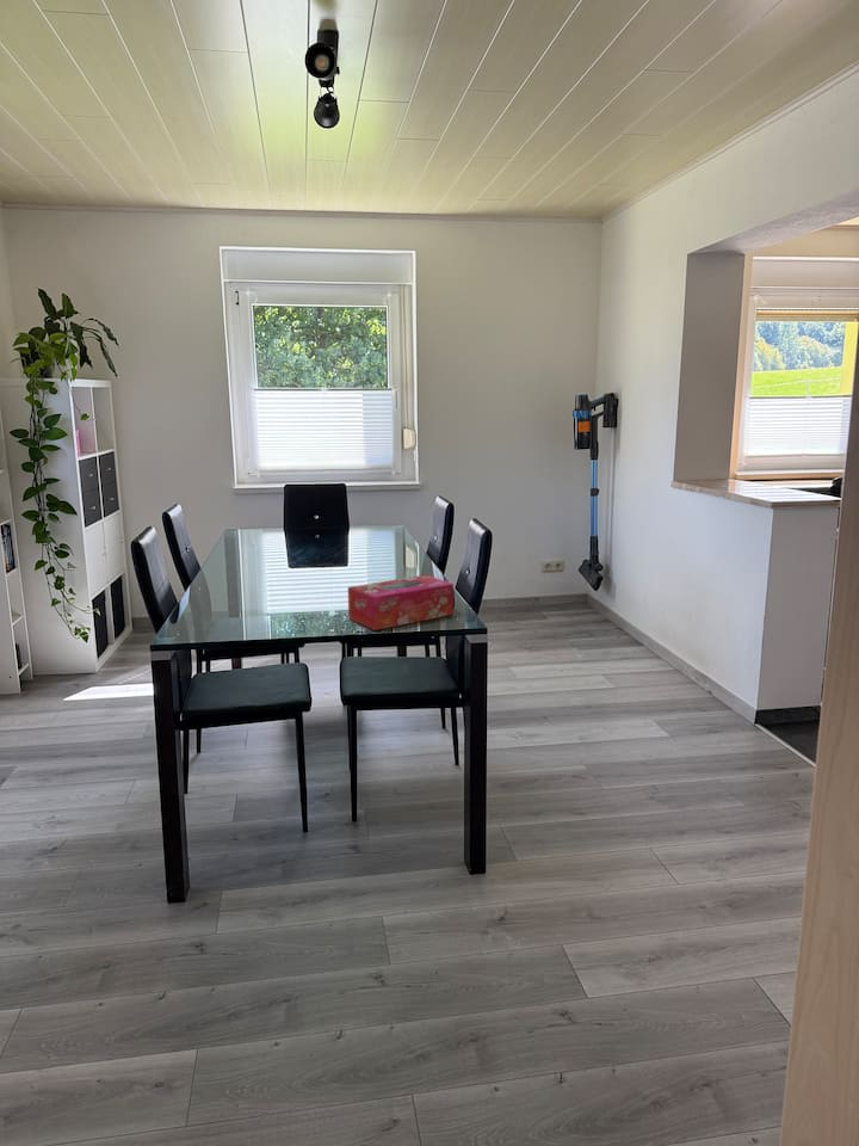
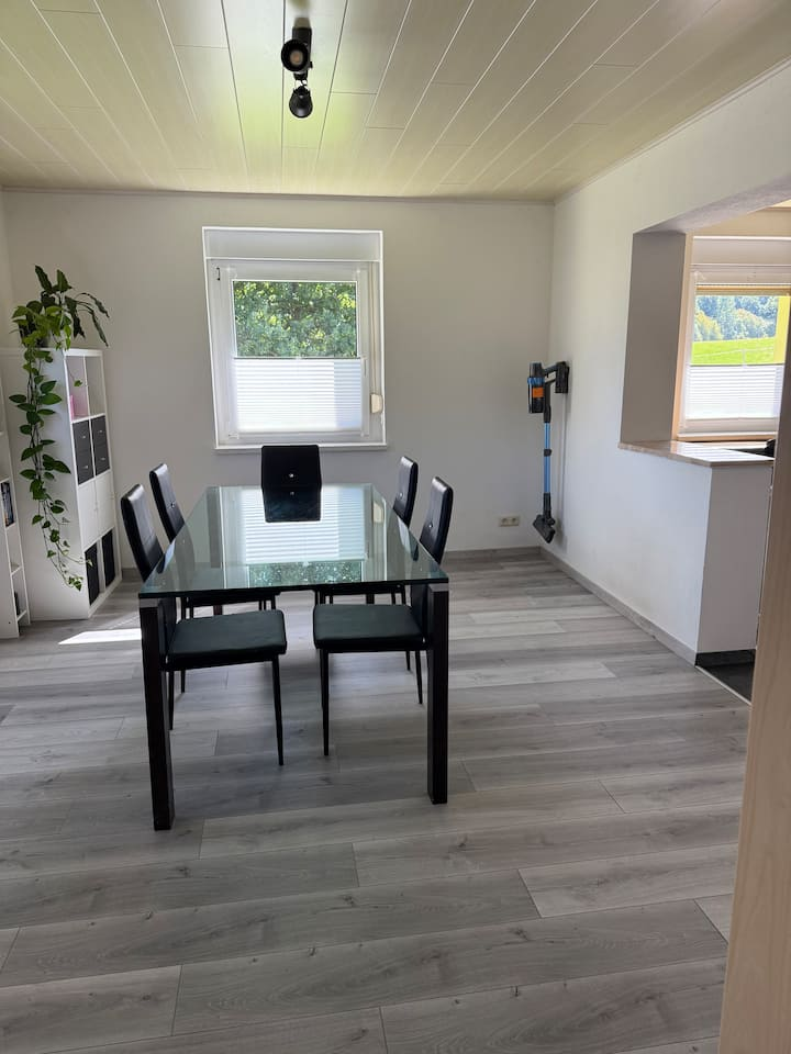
- tissue box [347,574,455,631]
